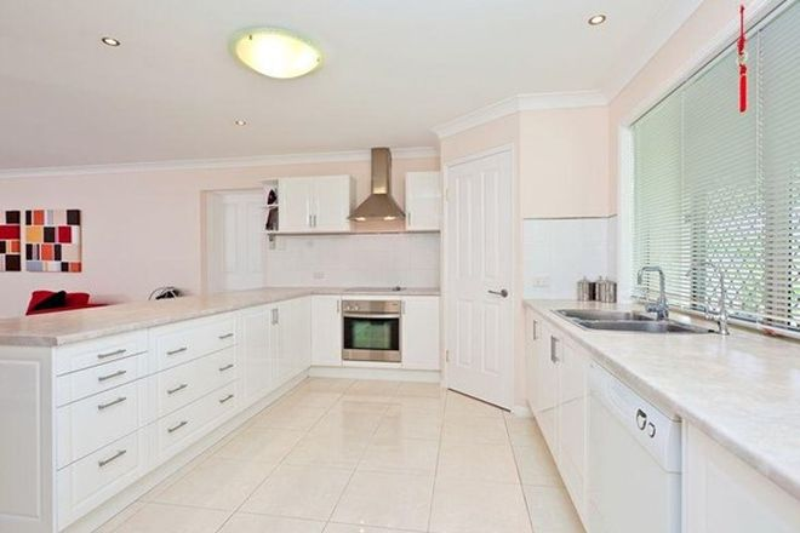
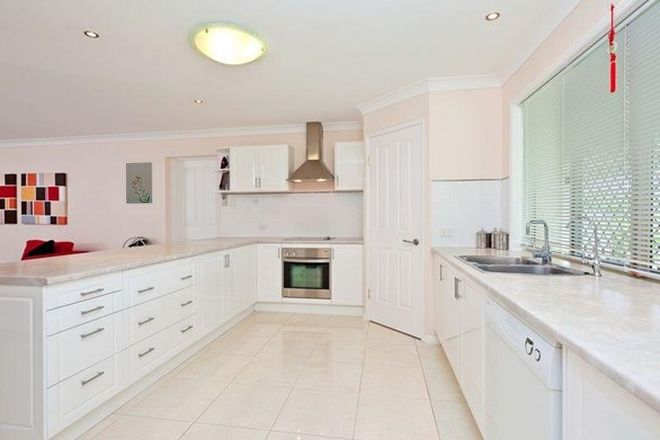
+ wall art [125,161,153,205]
